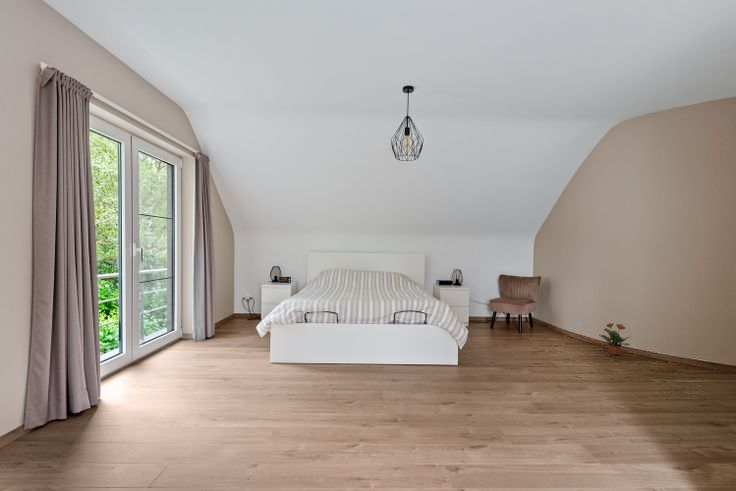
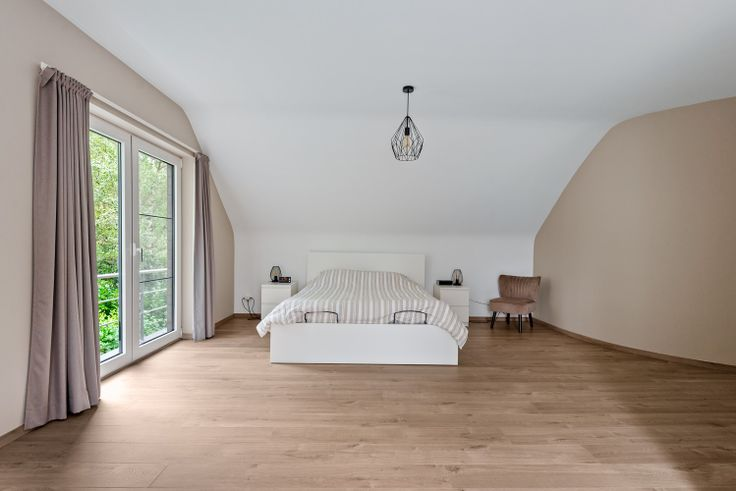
- potted plant [599,322,631,356]
